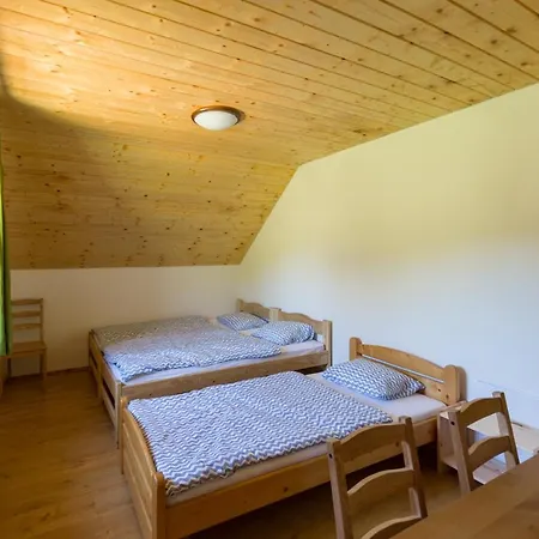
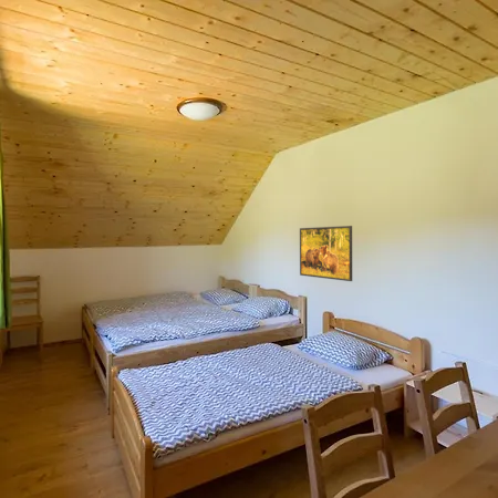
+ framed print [299,225,353,282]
